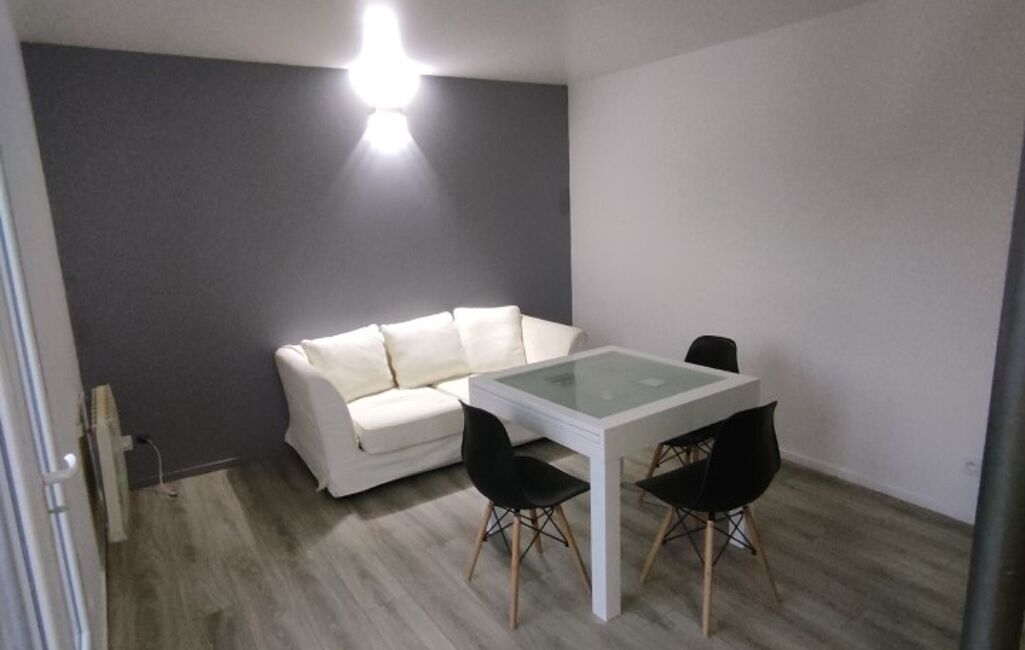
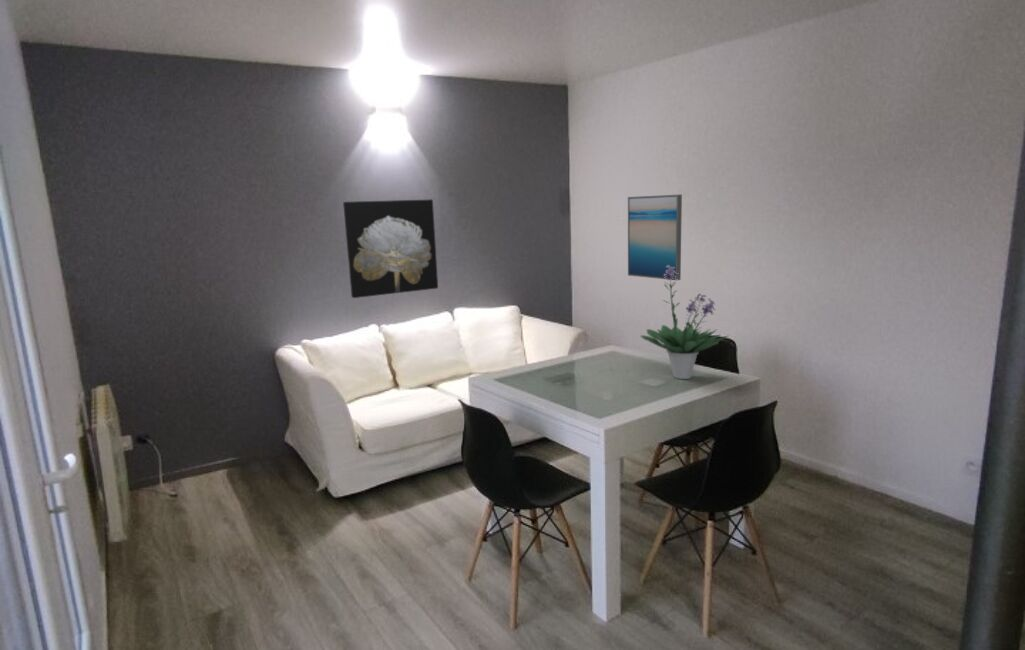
+ wall art [342,198,439,299]
+ wall art [627,193,683,281]
+ potted plant [640,265,729,380]
